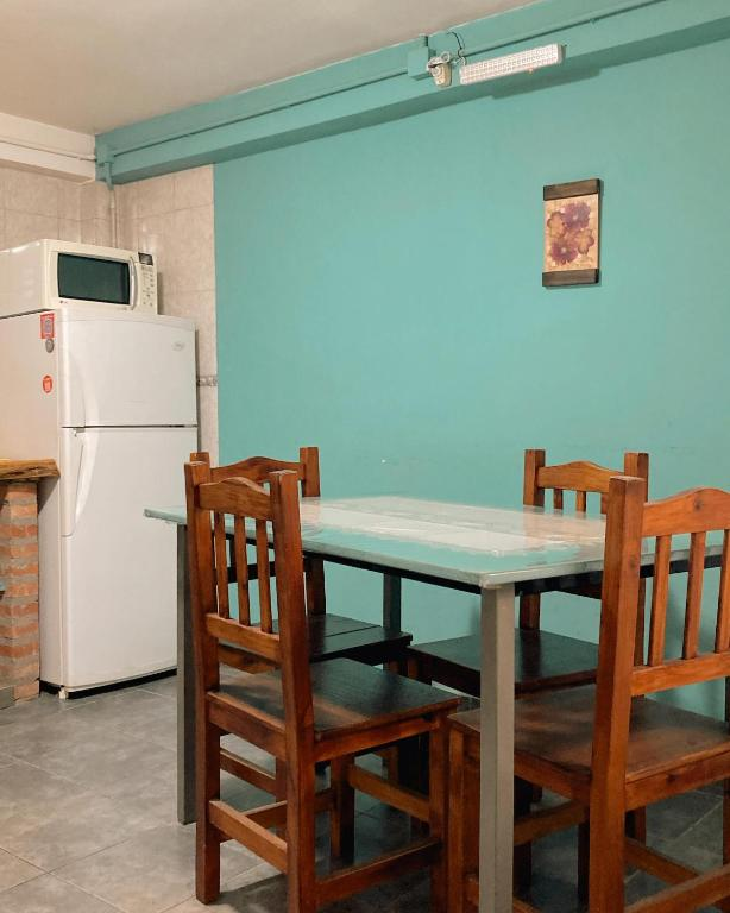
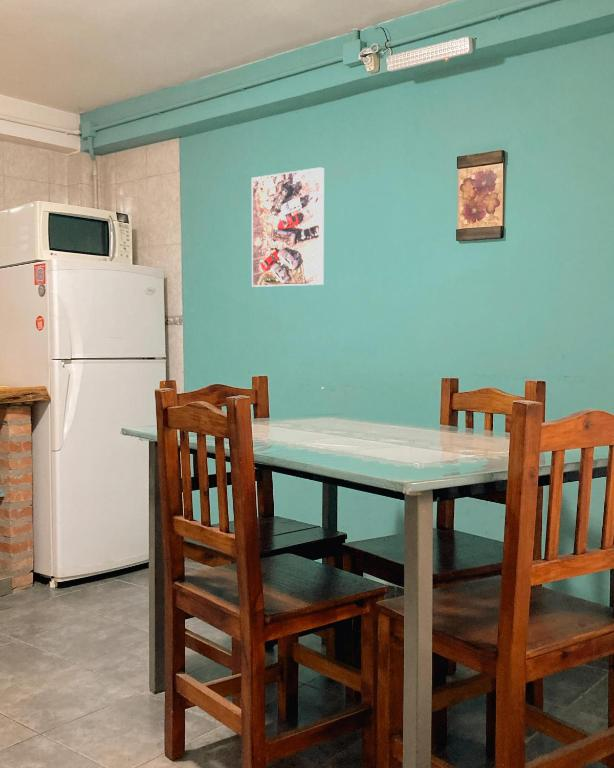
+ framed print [251,166,325,288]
